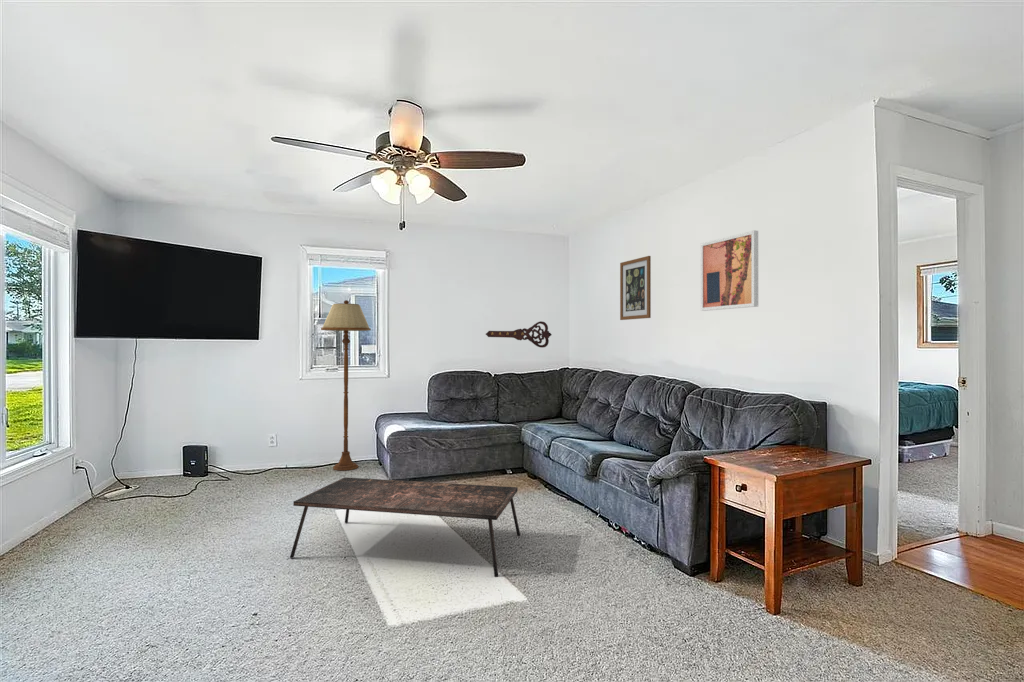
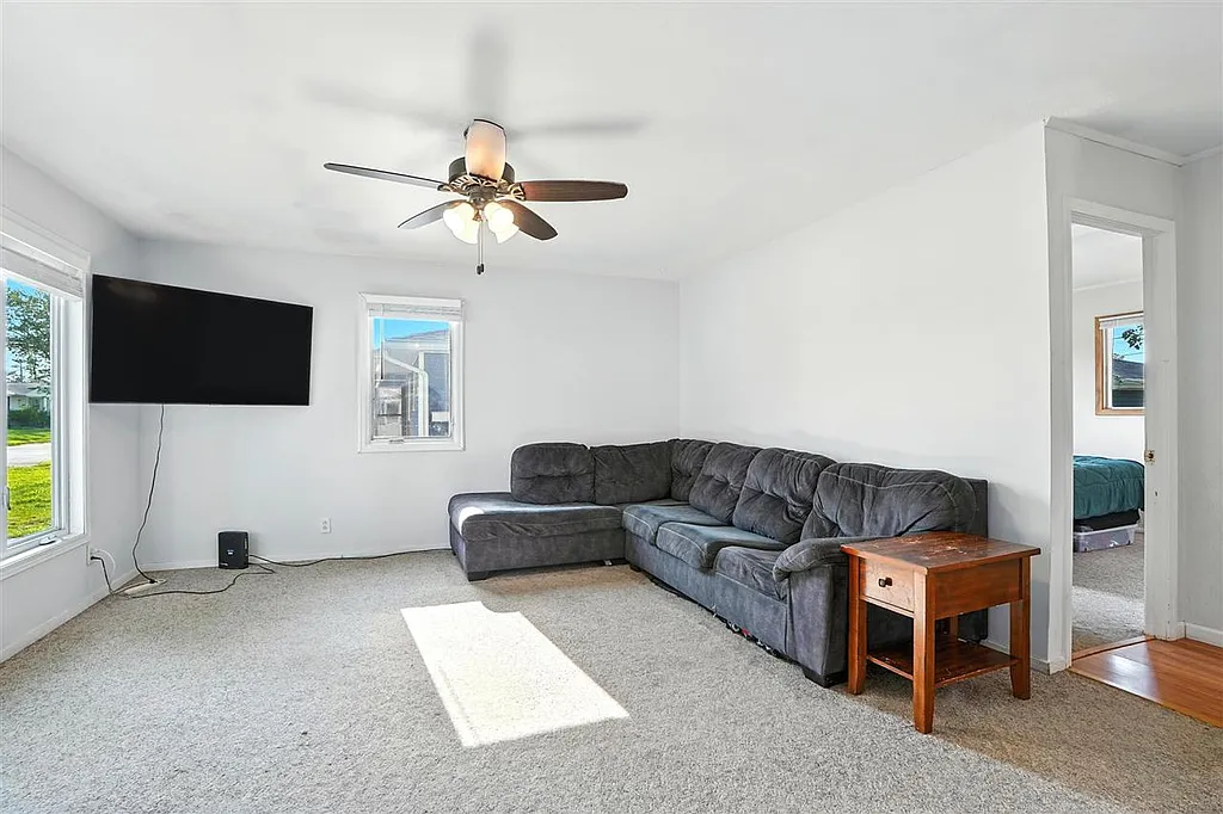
- wall art [619,255,652,321]
- floor lamp [320,299,372,471]
- decorative plate [485,320,553,349]
- coffee table [289,476,521,578]
- wall art [700,229,759,312]
